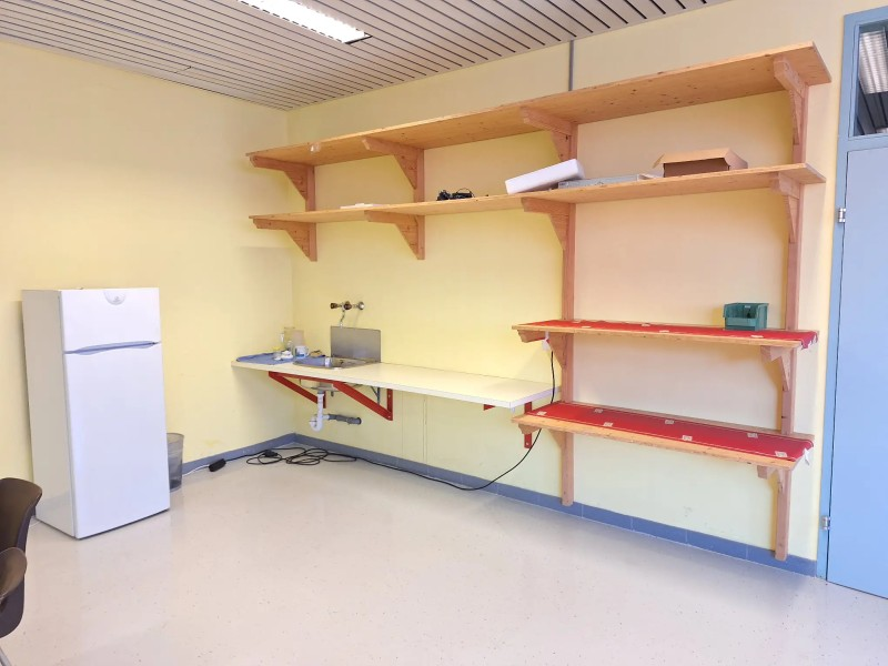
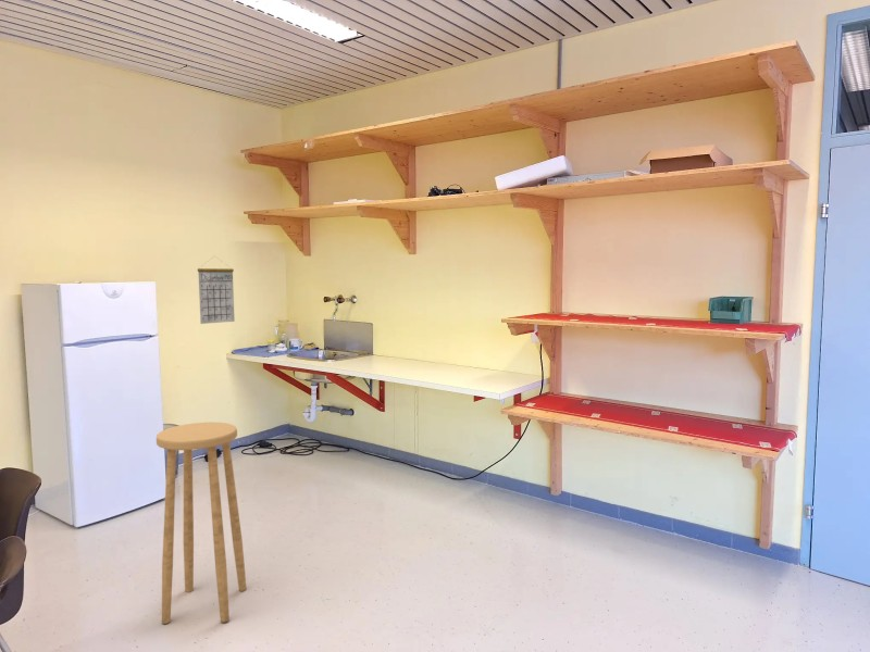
+ stool [156,422,248,625]
+ calendar [197,255,236,325]
